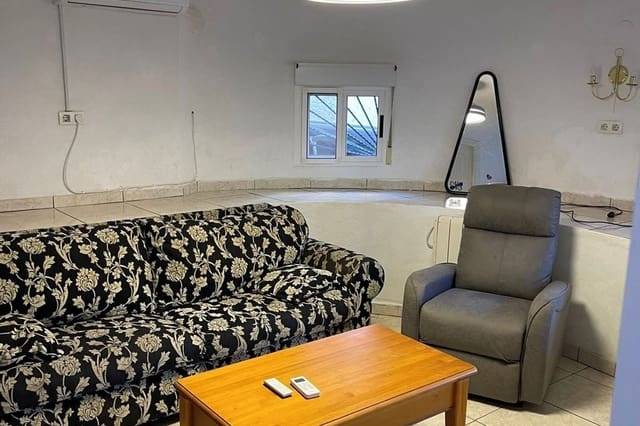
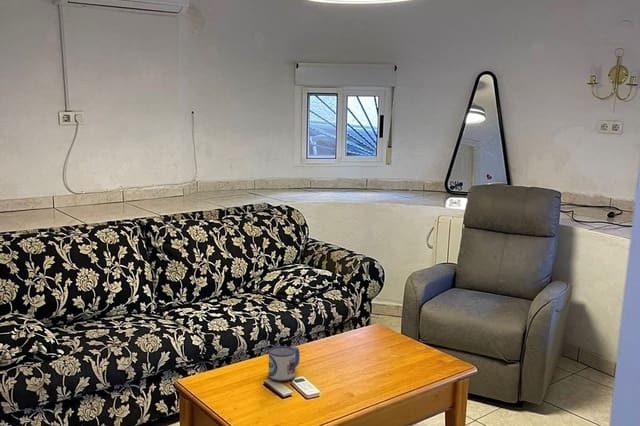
+ mug [268,345,301,382]
